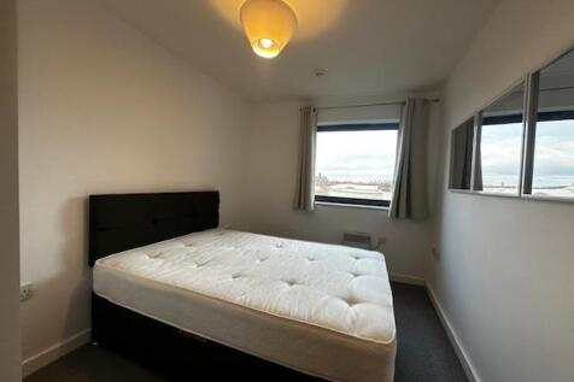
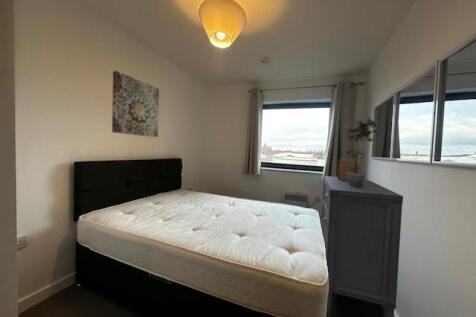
+ potted plant [342,116,379,187]
+ dresser [321,175,404,317]
+ book stack [337,158,360,181]
+ wall art [111,70,160,138]
